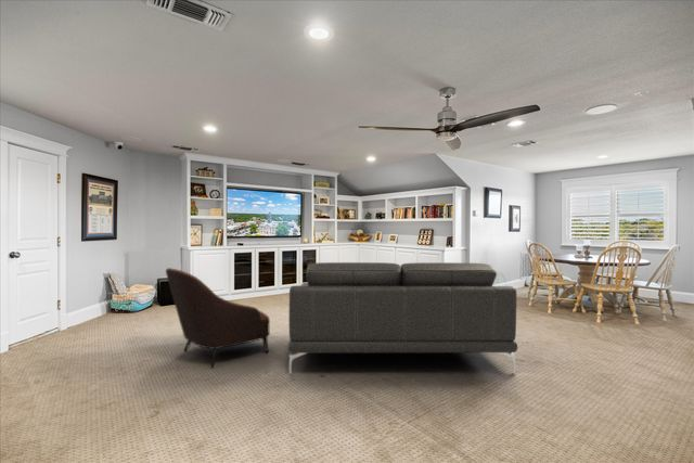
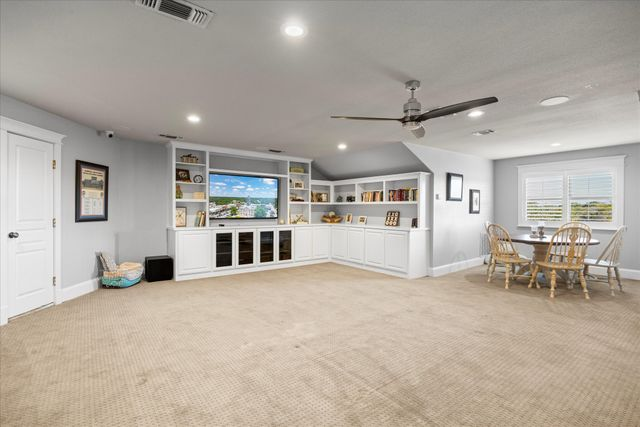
- sofa [287,261,518,375]
- armchair [165,267,271,369]
